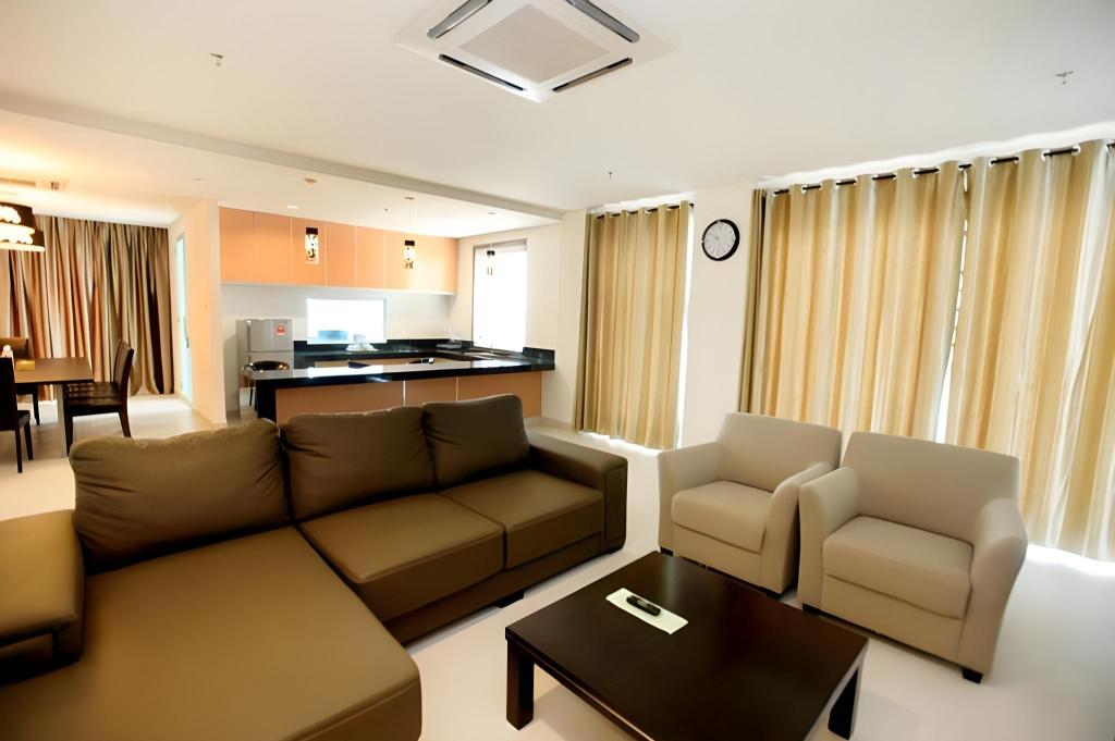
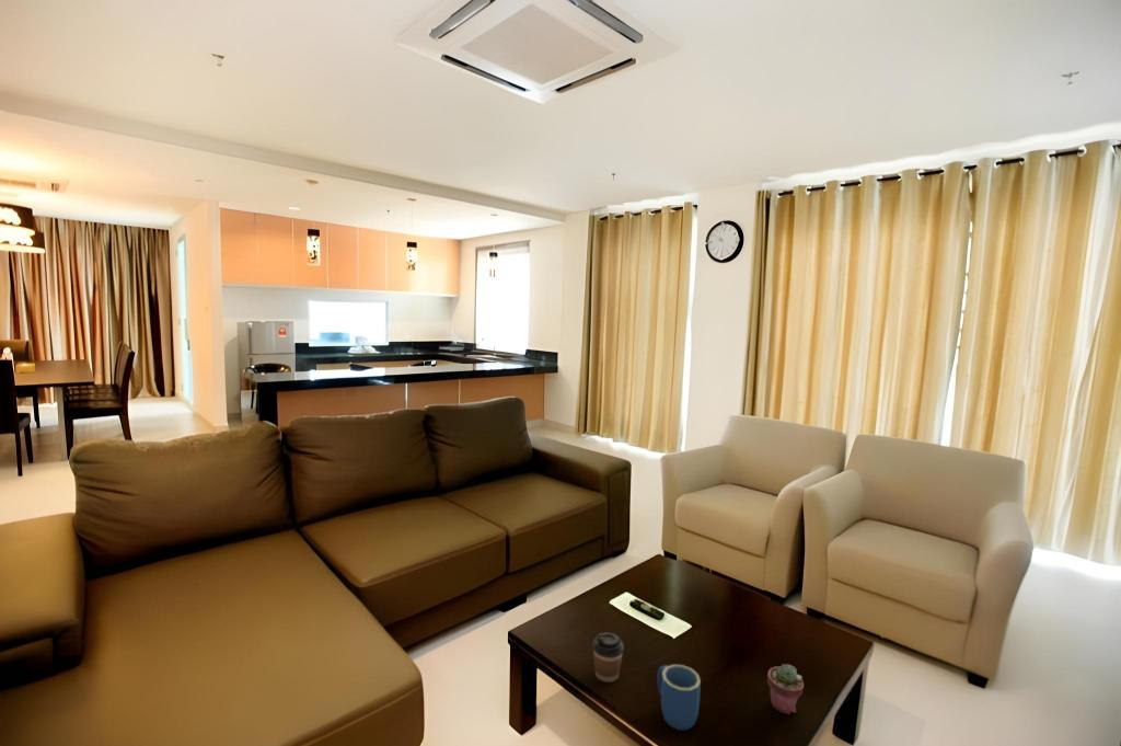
+ coffee cup [591,632,625,684]
+ mug [656,664,702,732]
+ potted succulent [766,663,805,715]
